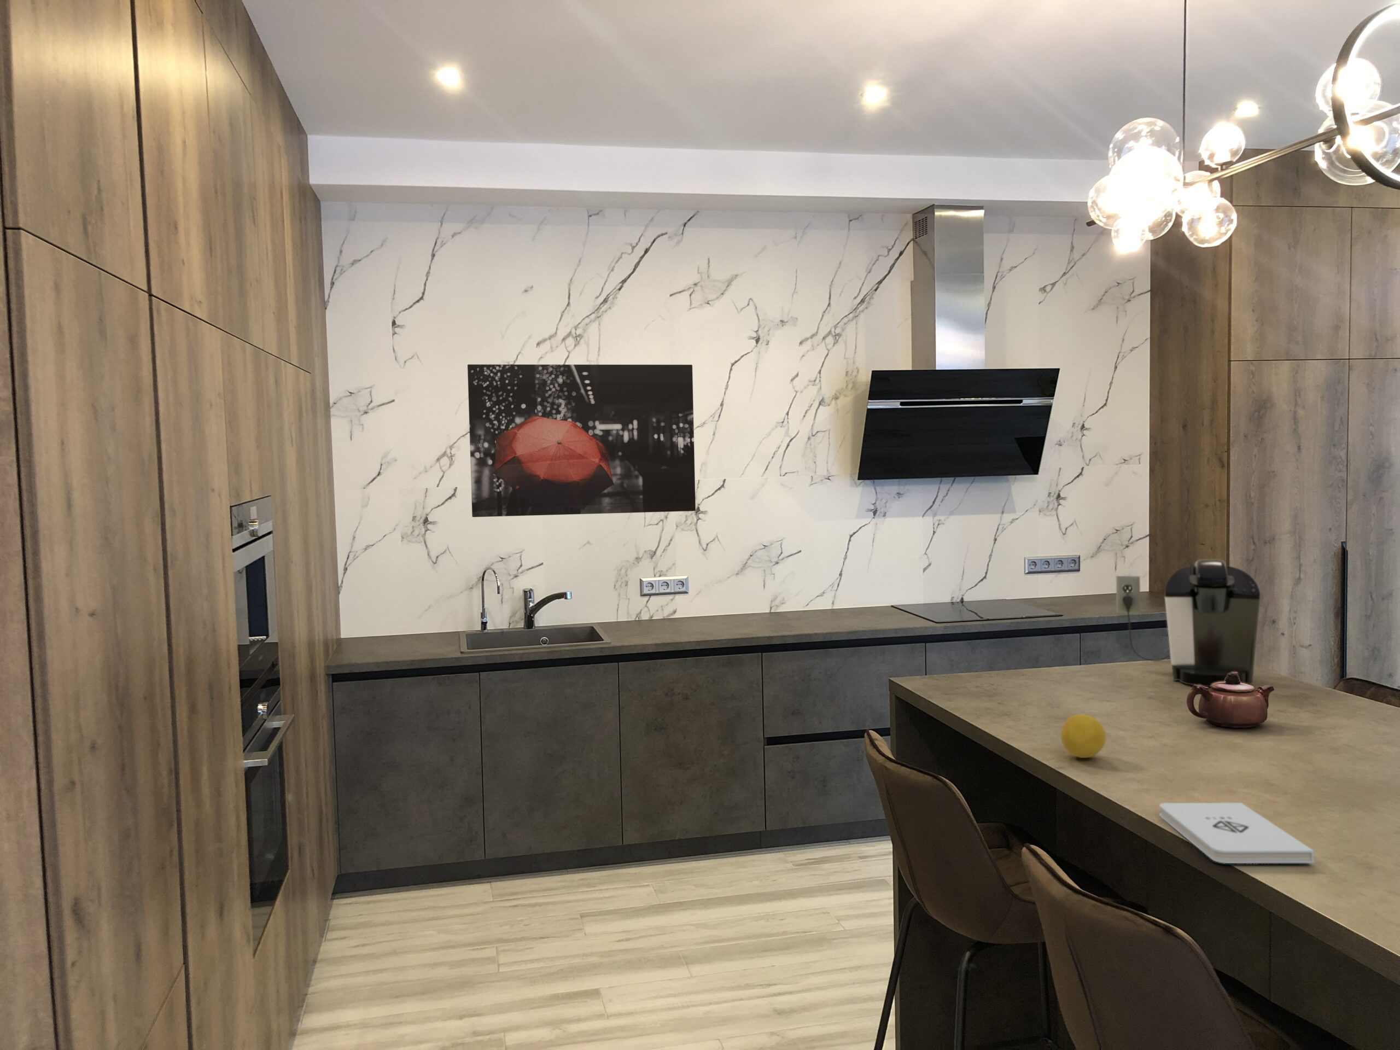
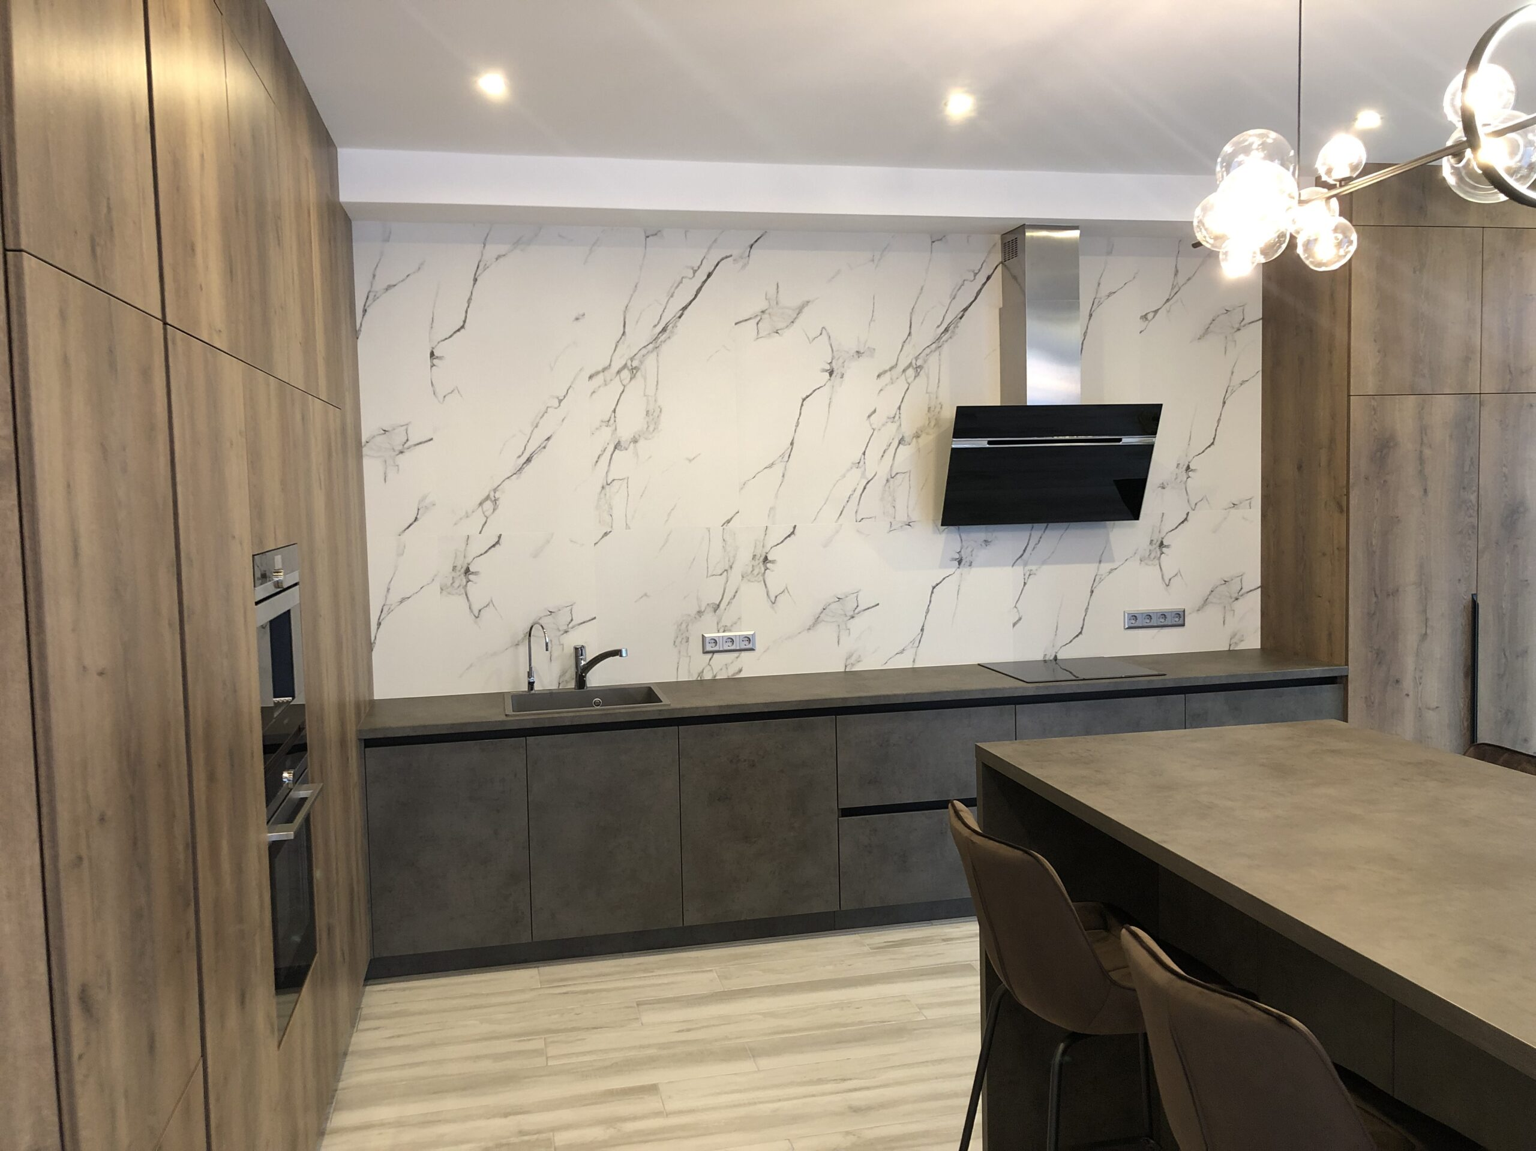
- notepad [1159,802,1315,864]
- lemon [1059,714,1107,759]
- coffee maker [1116,558,1261,687]
- wall art [467,364,697,518]
- teapot [1186,672,1274,728]
